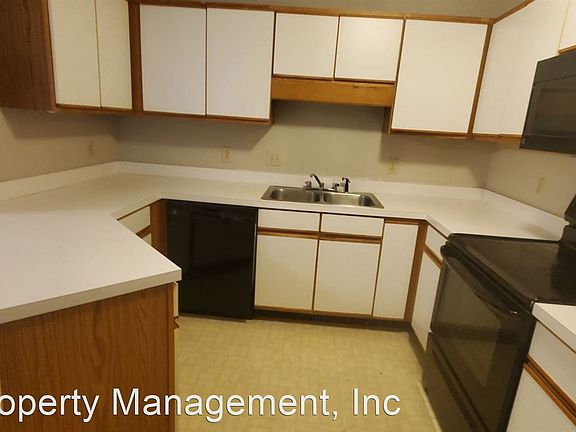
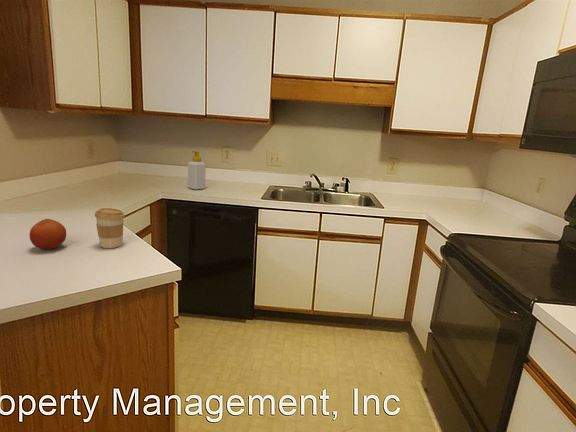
+ fruit [28,218,67,250]
+ soap bottle [187,150,206,190]
+ coffee cup [94,207,126,249]
